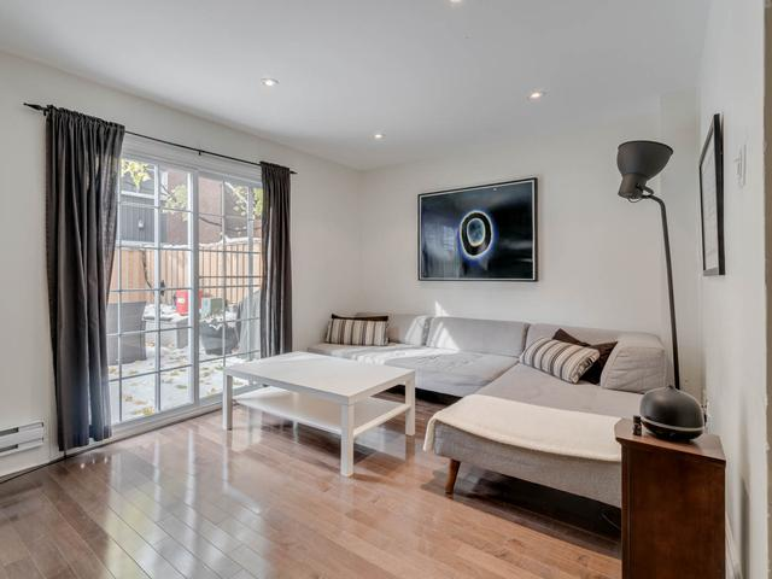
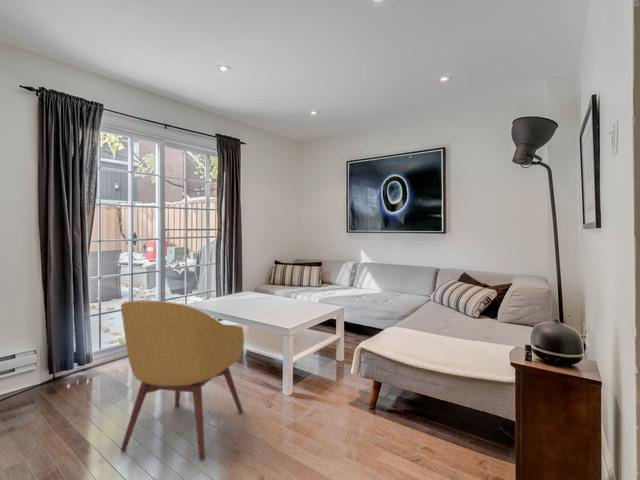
+ chair [120,300,245,462]
